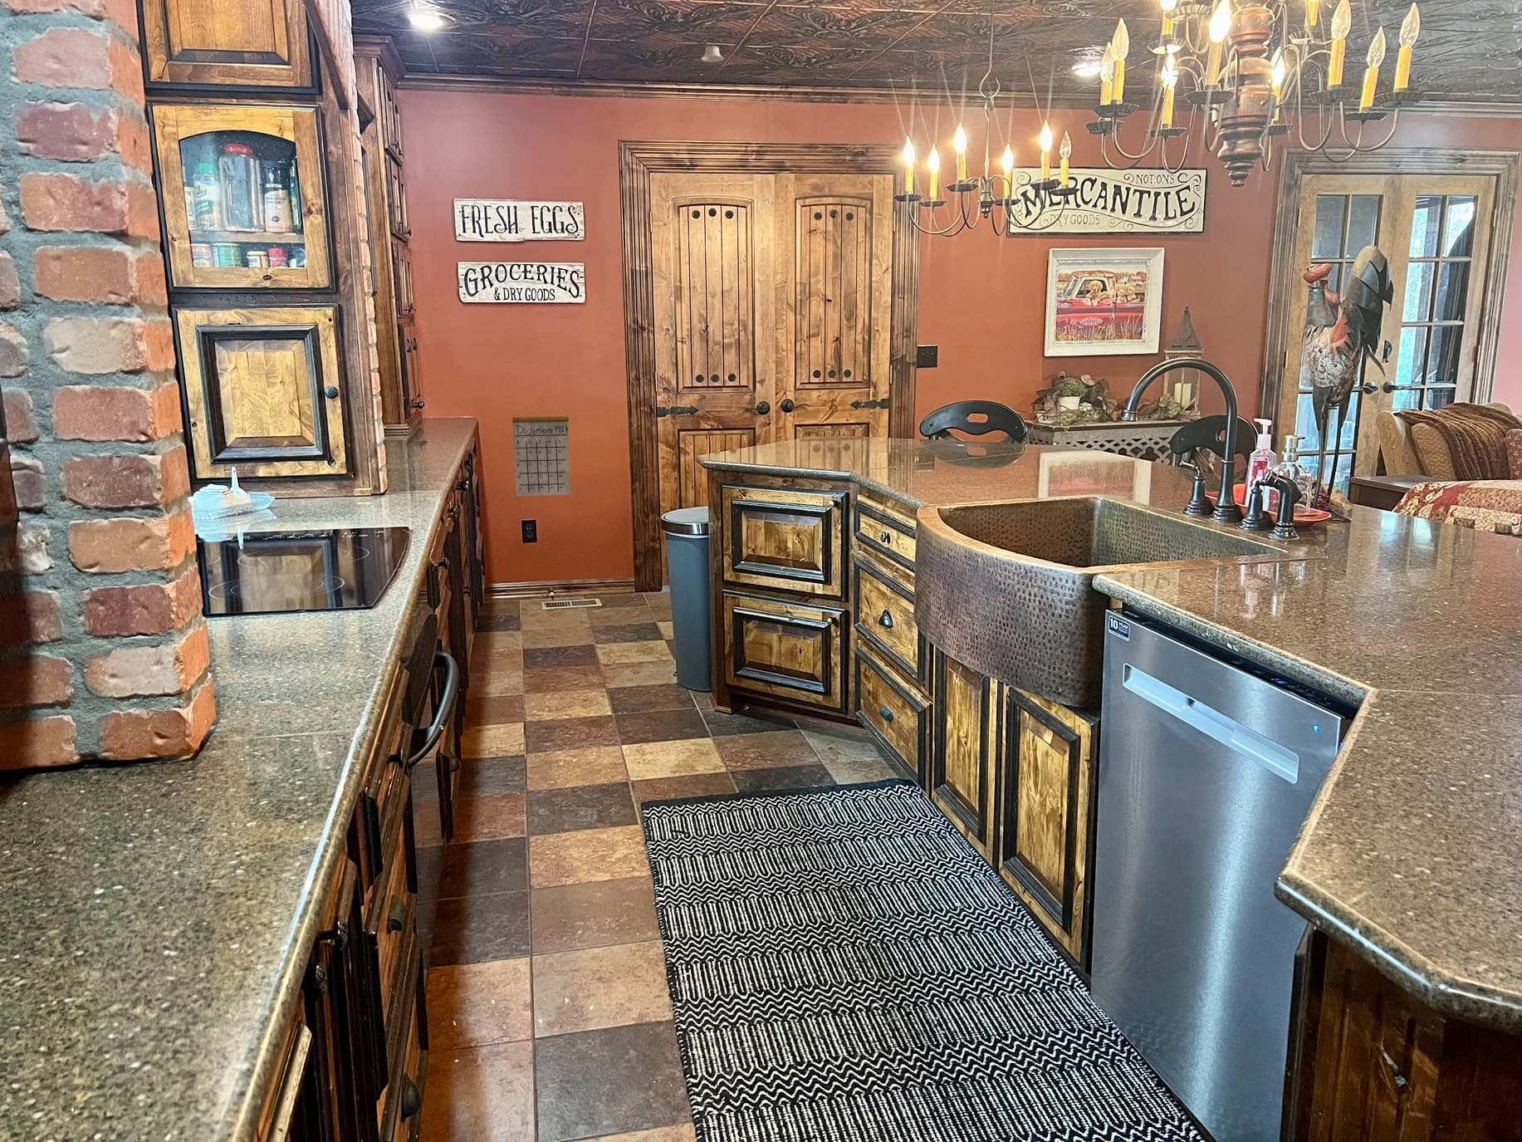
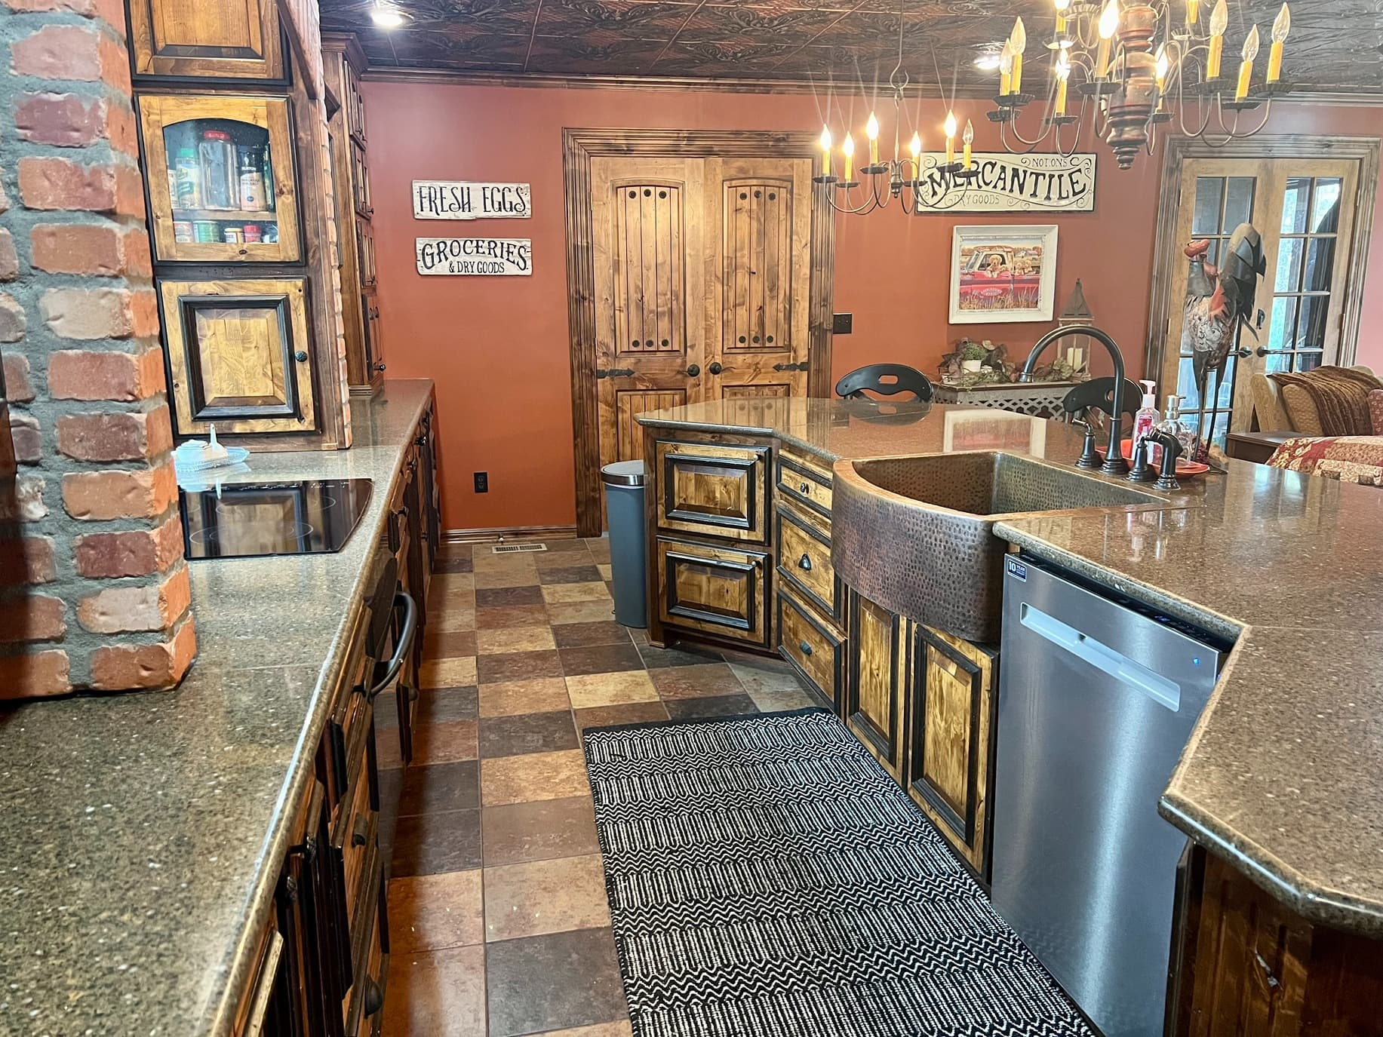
- calendar [511,397,572,498]
- recessed light [700,44,724,64]
